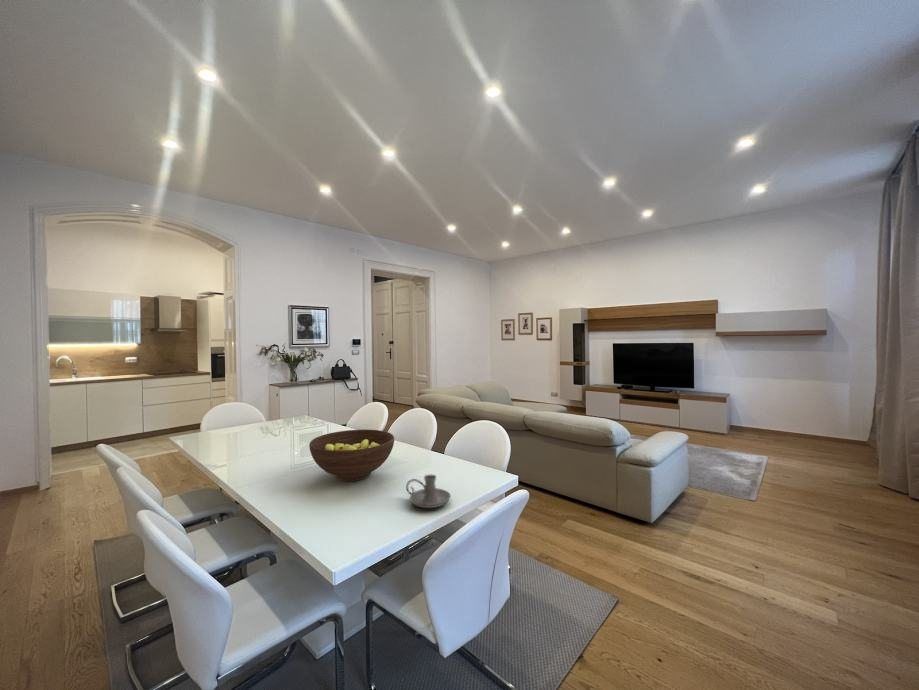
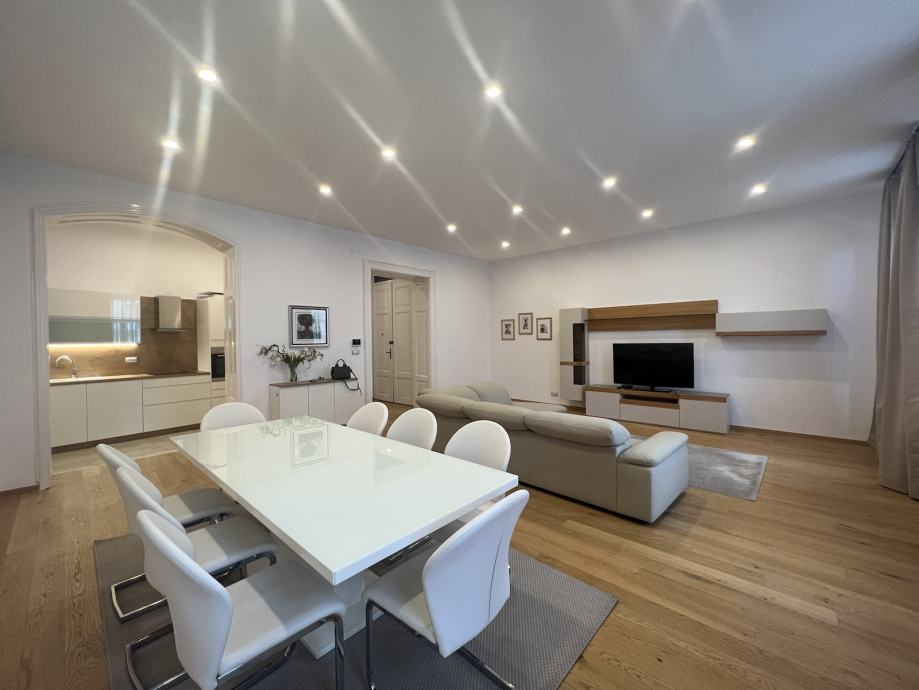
- candle holder [405,474,451,509]
- fruit bowl [308,429,395,482]
